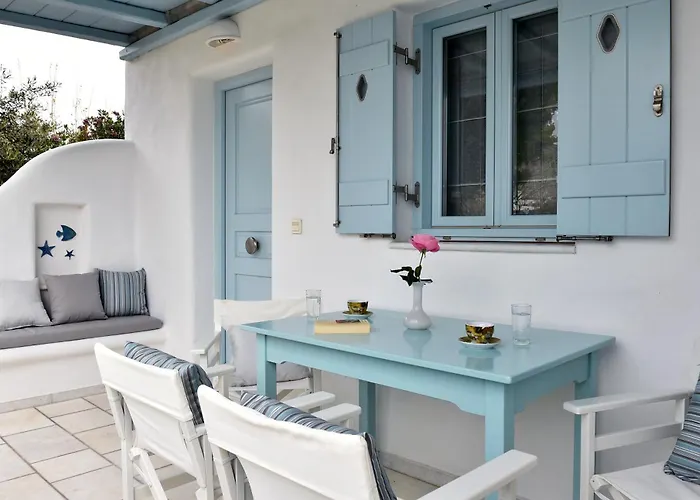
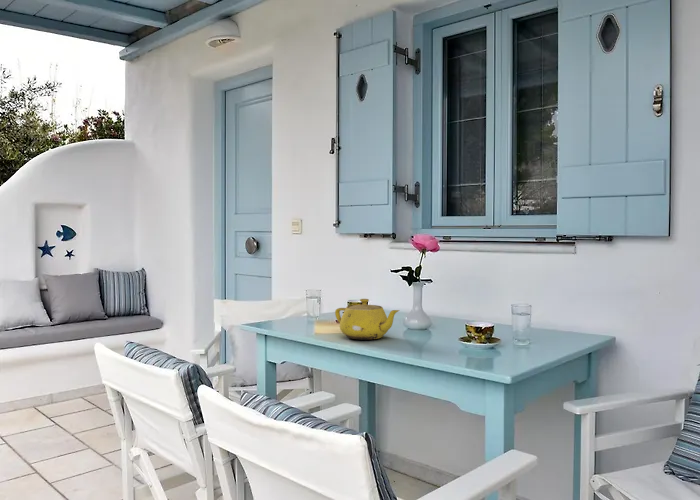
+ teapot [334,298,400,341]
